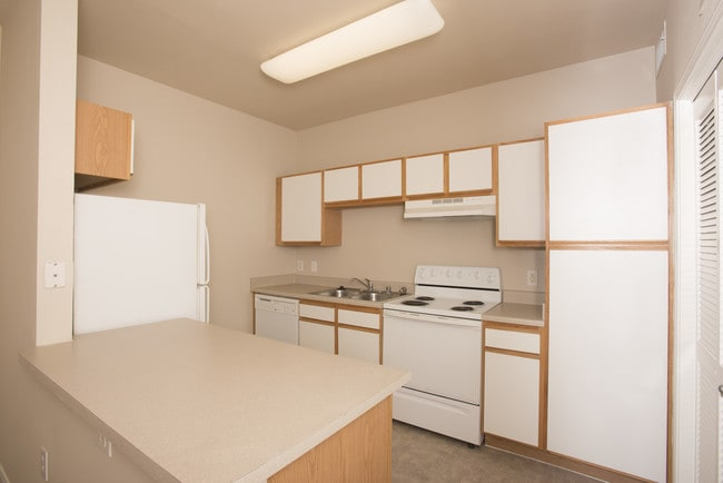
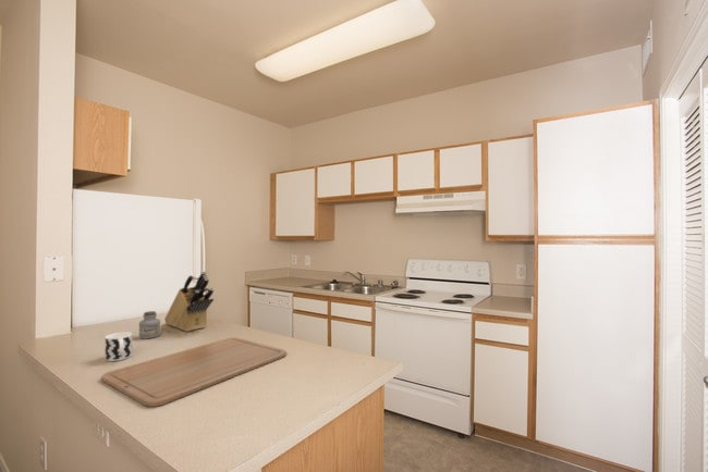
+ knife block [163,270,215,333]
+ cup [103,331,133,362]
+ jar [138,310,161,339]
+ chopping board [100,336,288,408]
